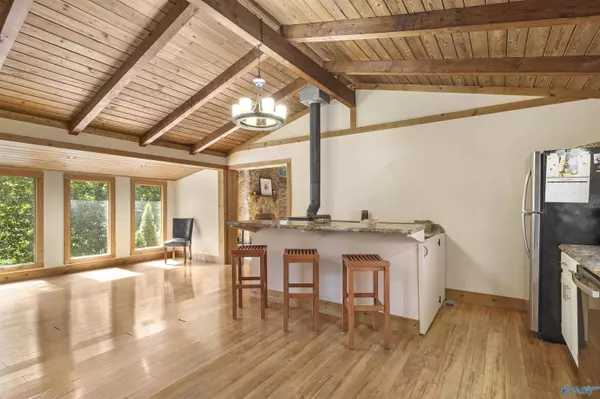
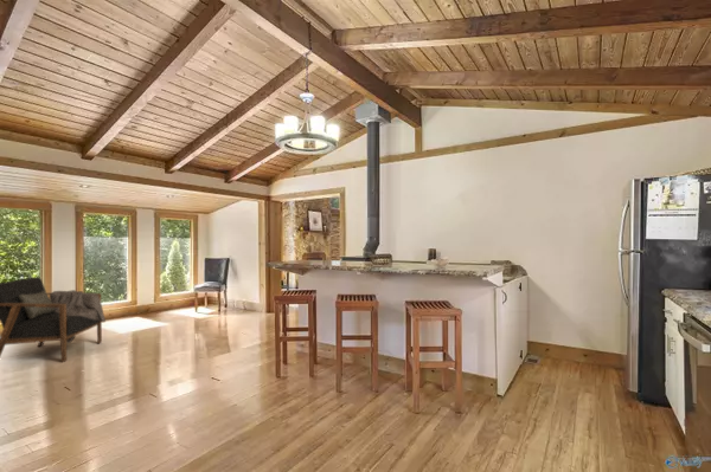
+ armchair [0,277,107,363]
